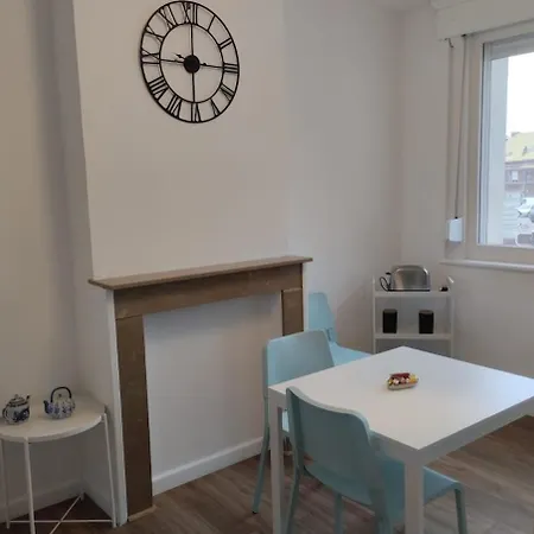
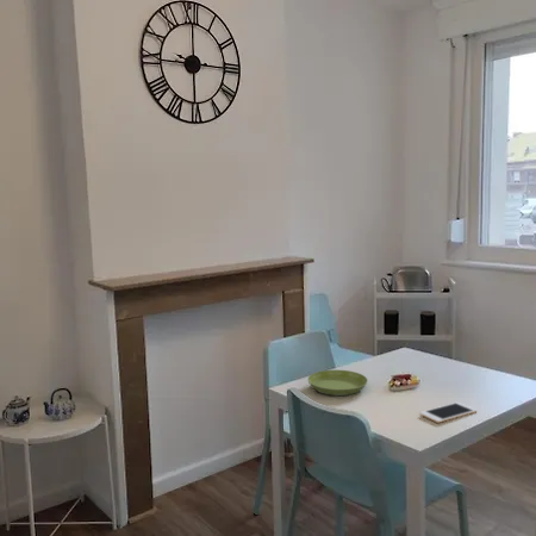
+ saucer [306,369,369,397]
+ cell phone [419,401,478,424]
